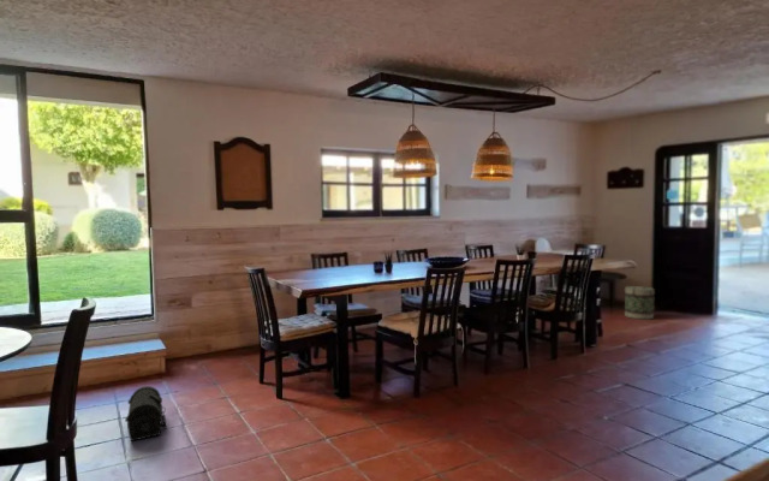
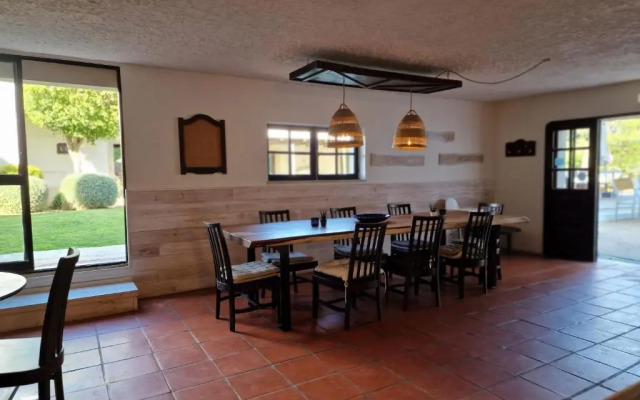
- basket [622,285,657,320]
- treasure chest [124,385,167,443]
